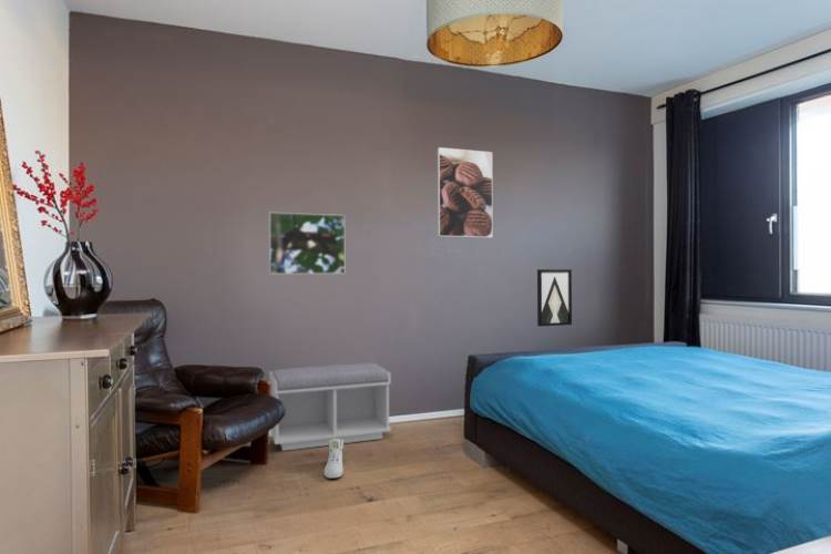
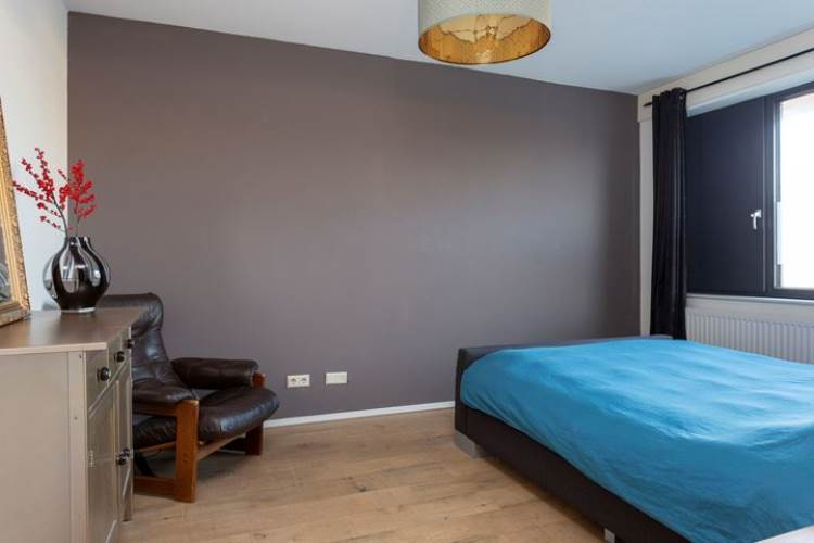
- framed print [268,212,346,275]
- wall art [536,268,573,327]
- sneaker [322,439,345,479]
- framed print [437,146,494,238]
- bench [268,362,392,452]
